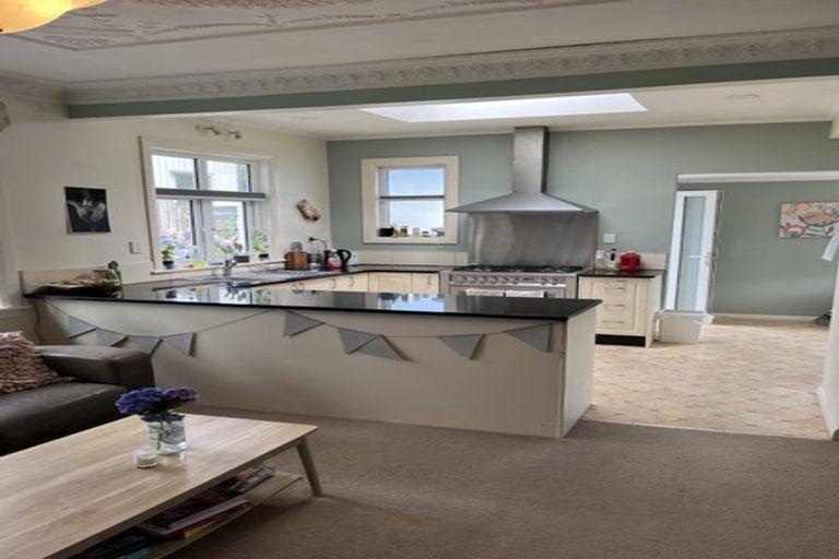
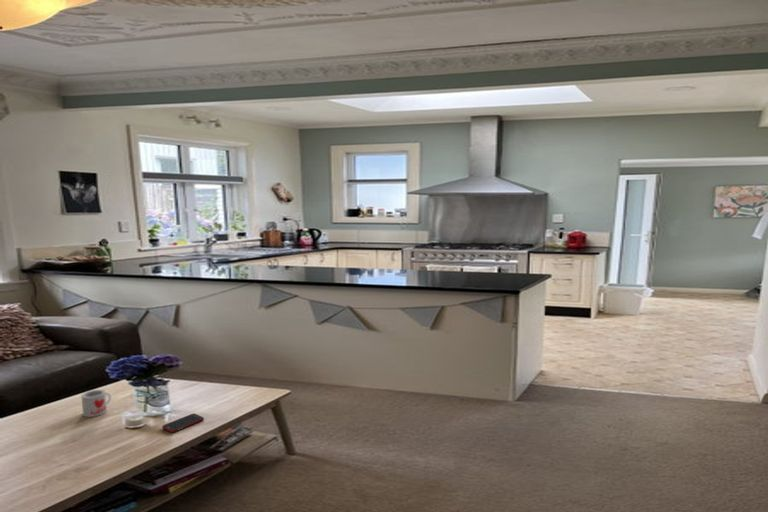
+ cell phone [161,412,205,434]
+ mug [81,389,112,418]
